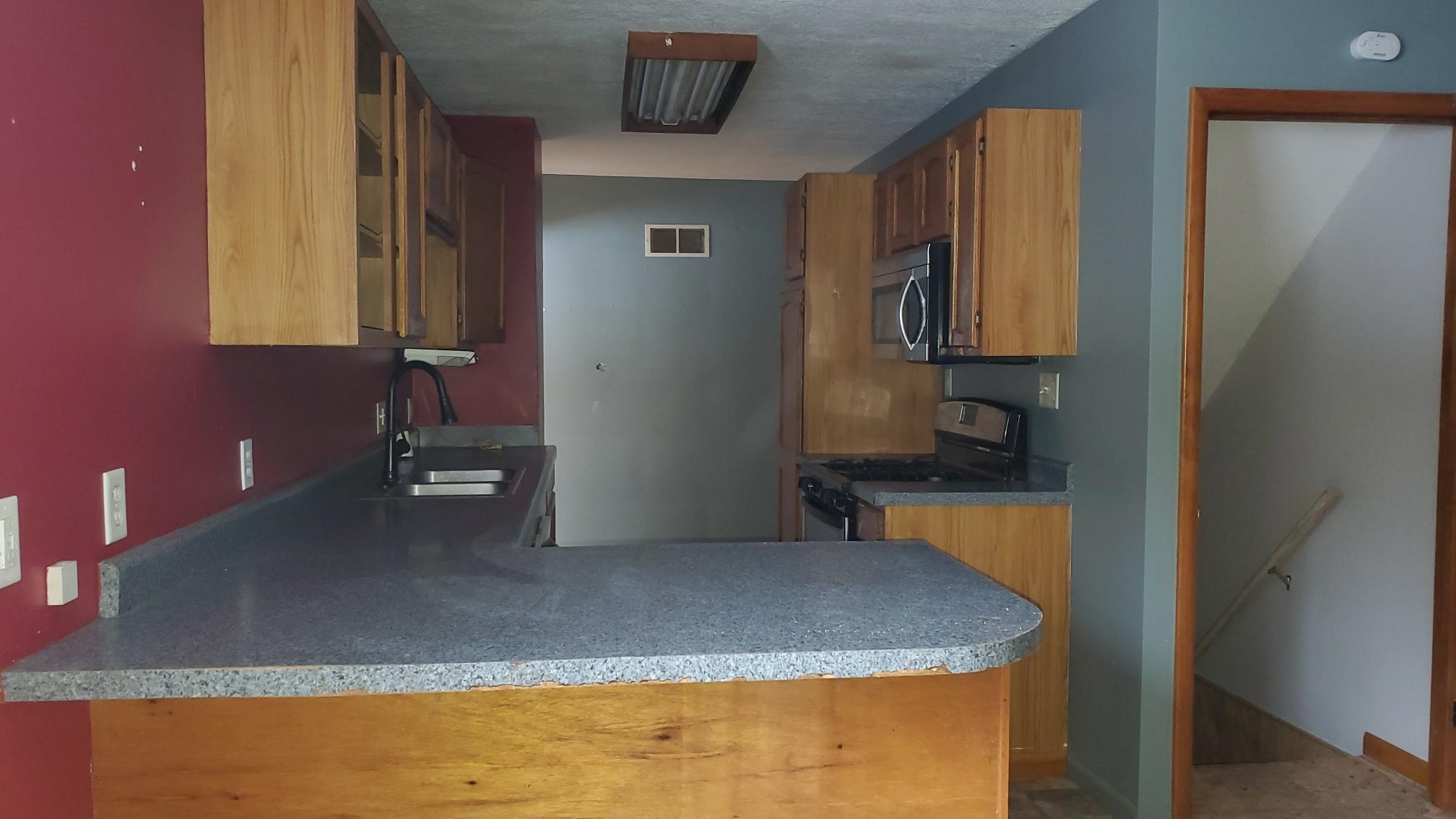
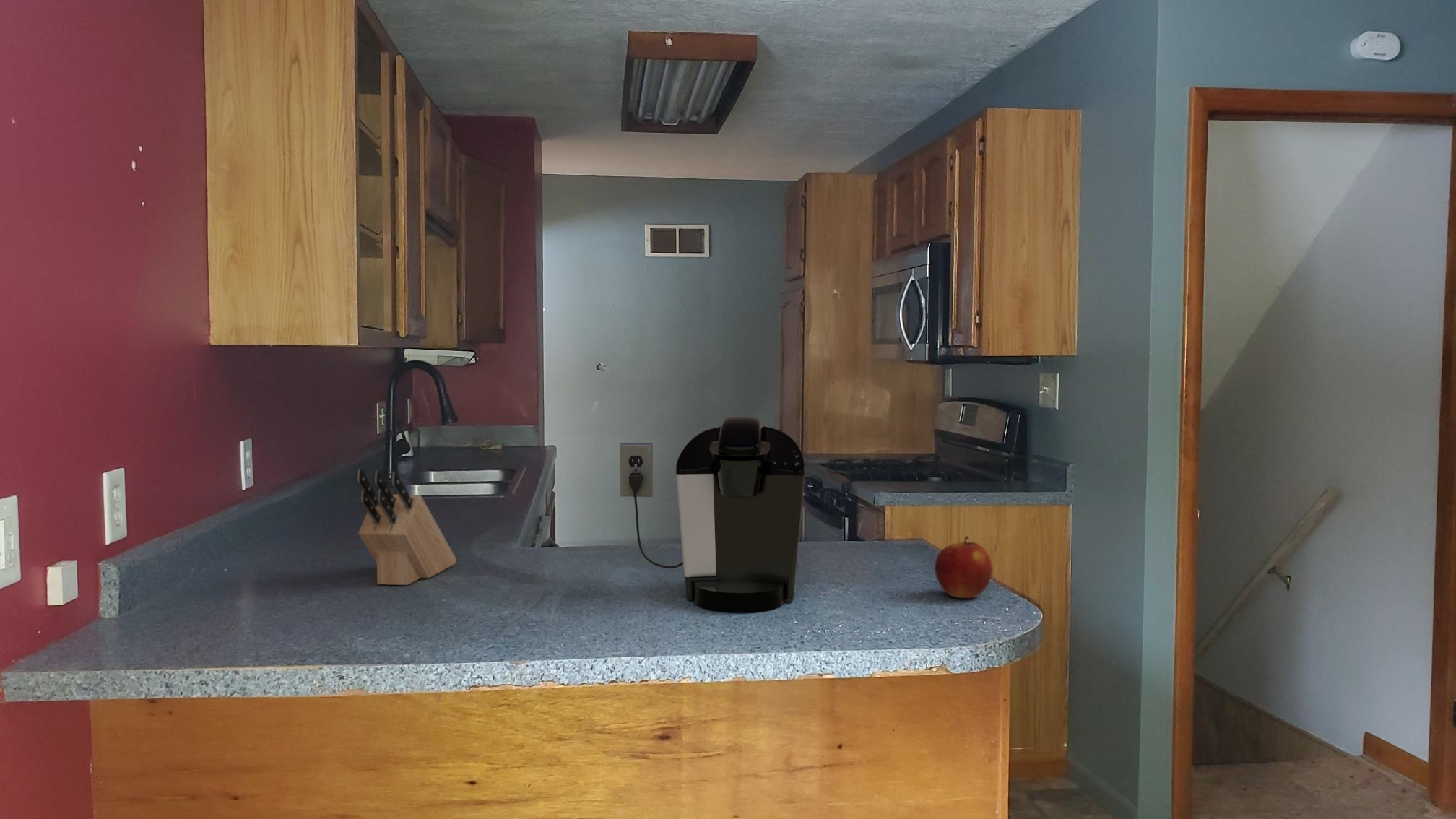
+ knife block [355,469,457,586]
+ apple [934,535,993,599]
+ coffee maker [620,416,806,612]
